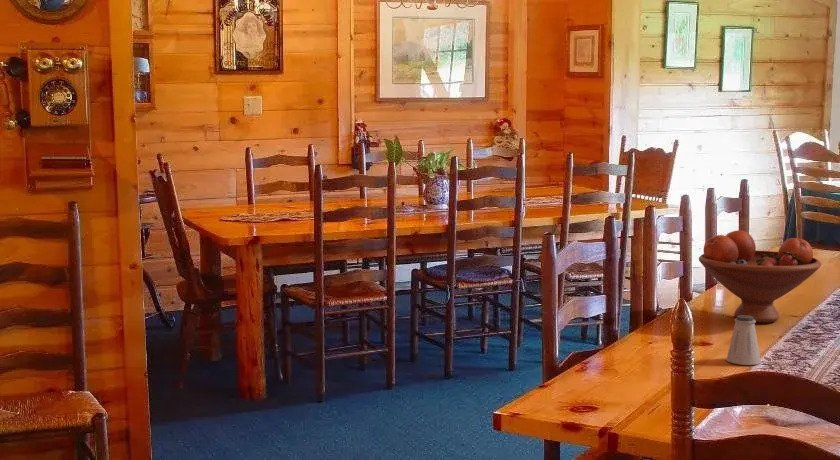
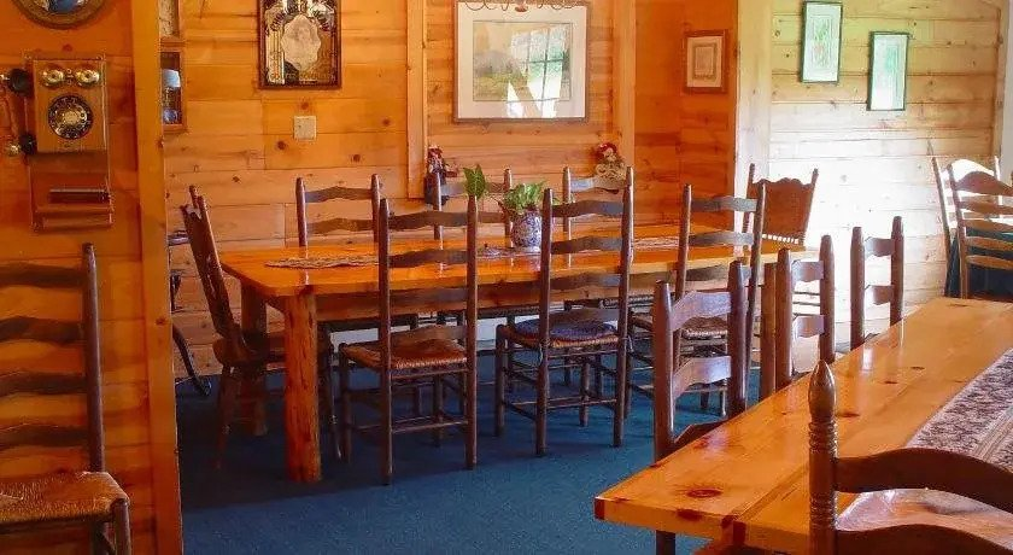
- saltshaker [726,315,762,366]
- fruit bowl [698,229,822,324]
